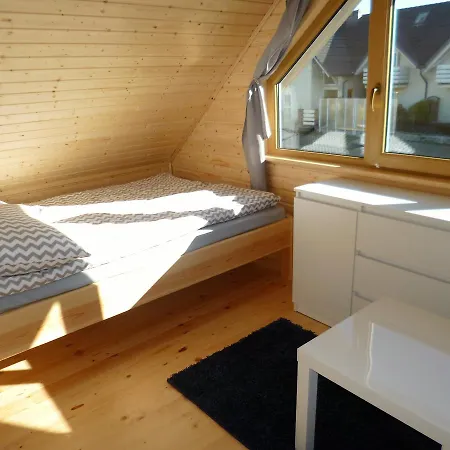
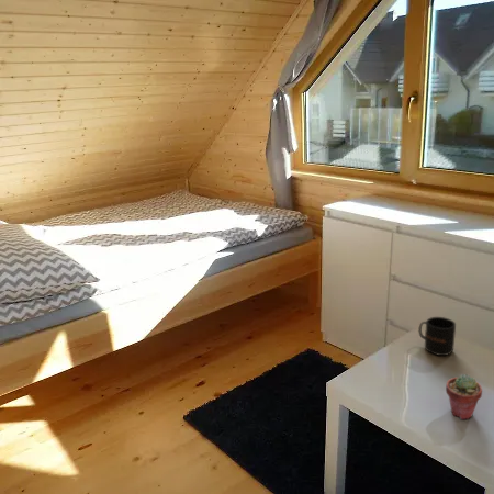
+ potted succulent [445,373,483,420]
+ mug [417,316,457,357]
